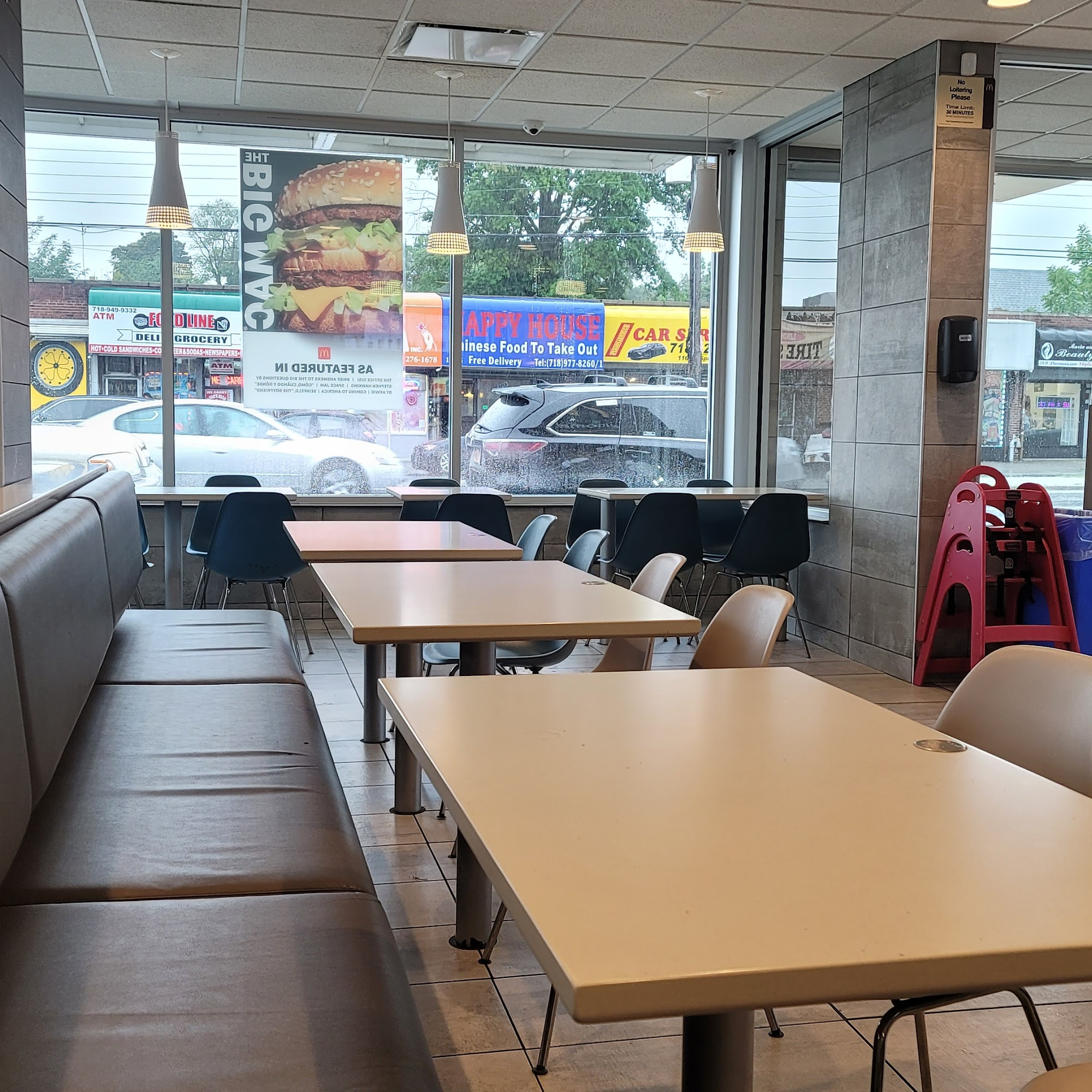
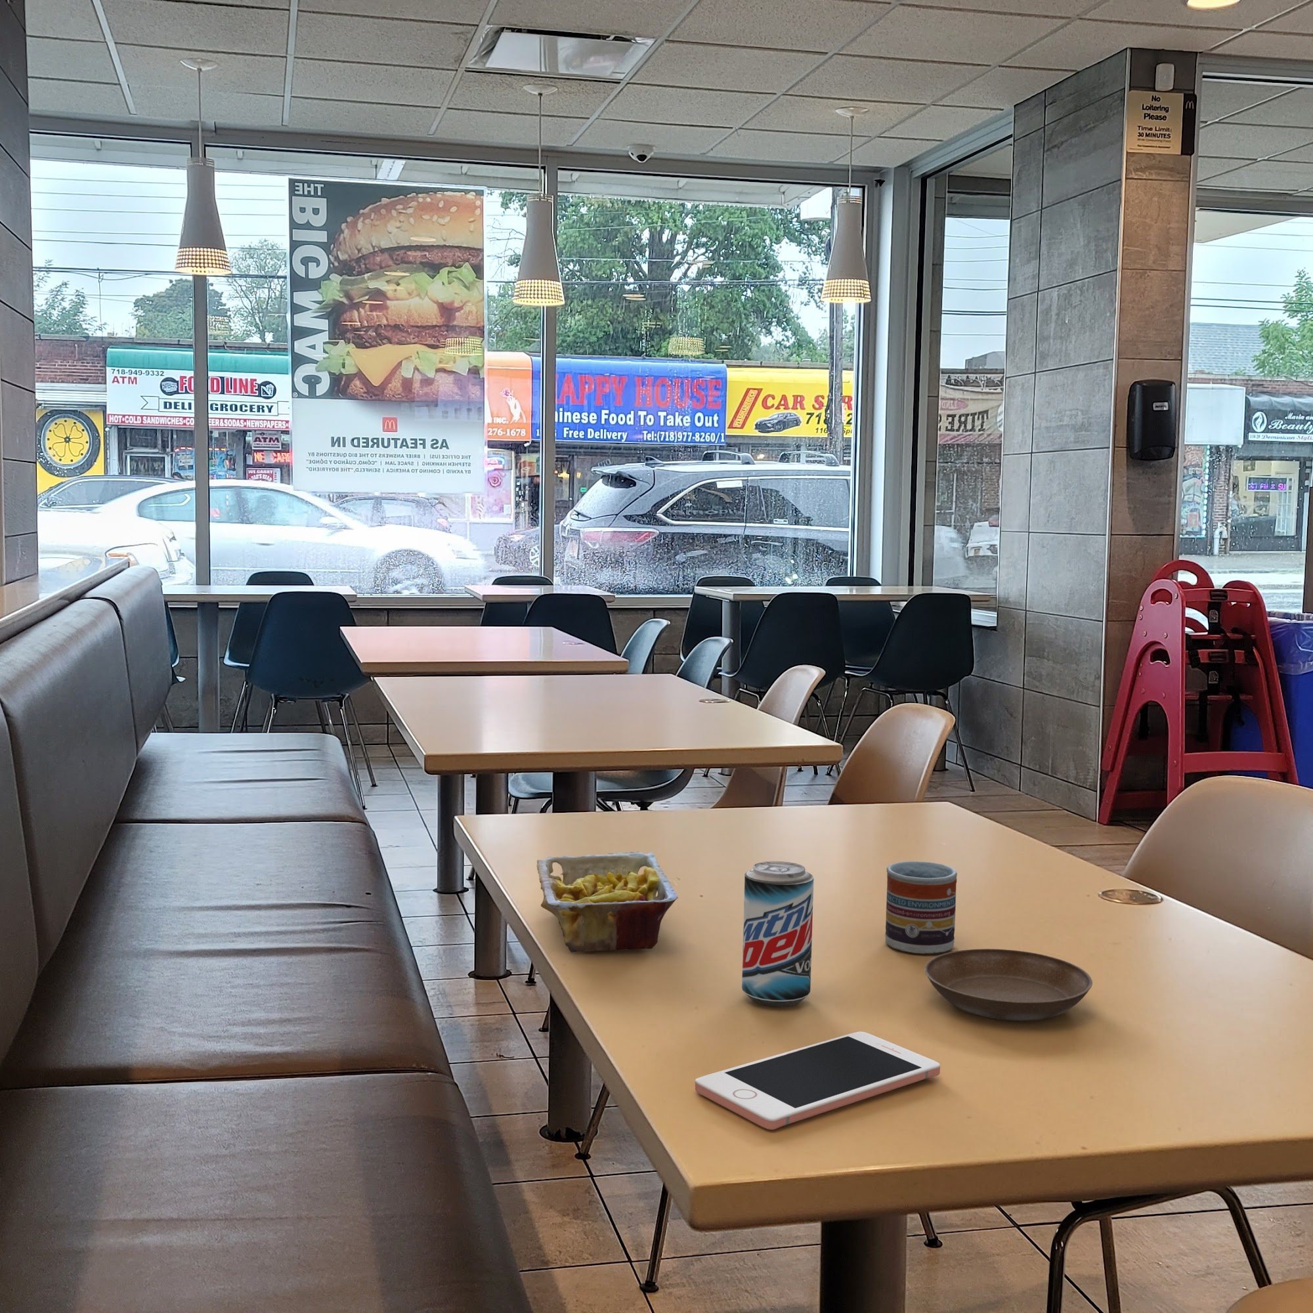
+ french fries [536,851,679,953]
+ saucer [923,947,1093,1022]
+ cup [884,861,958,955]
+ cell phone [695,1032,940,1130]
+ beer can [741,861,815,1008]
